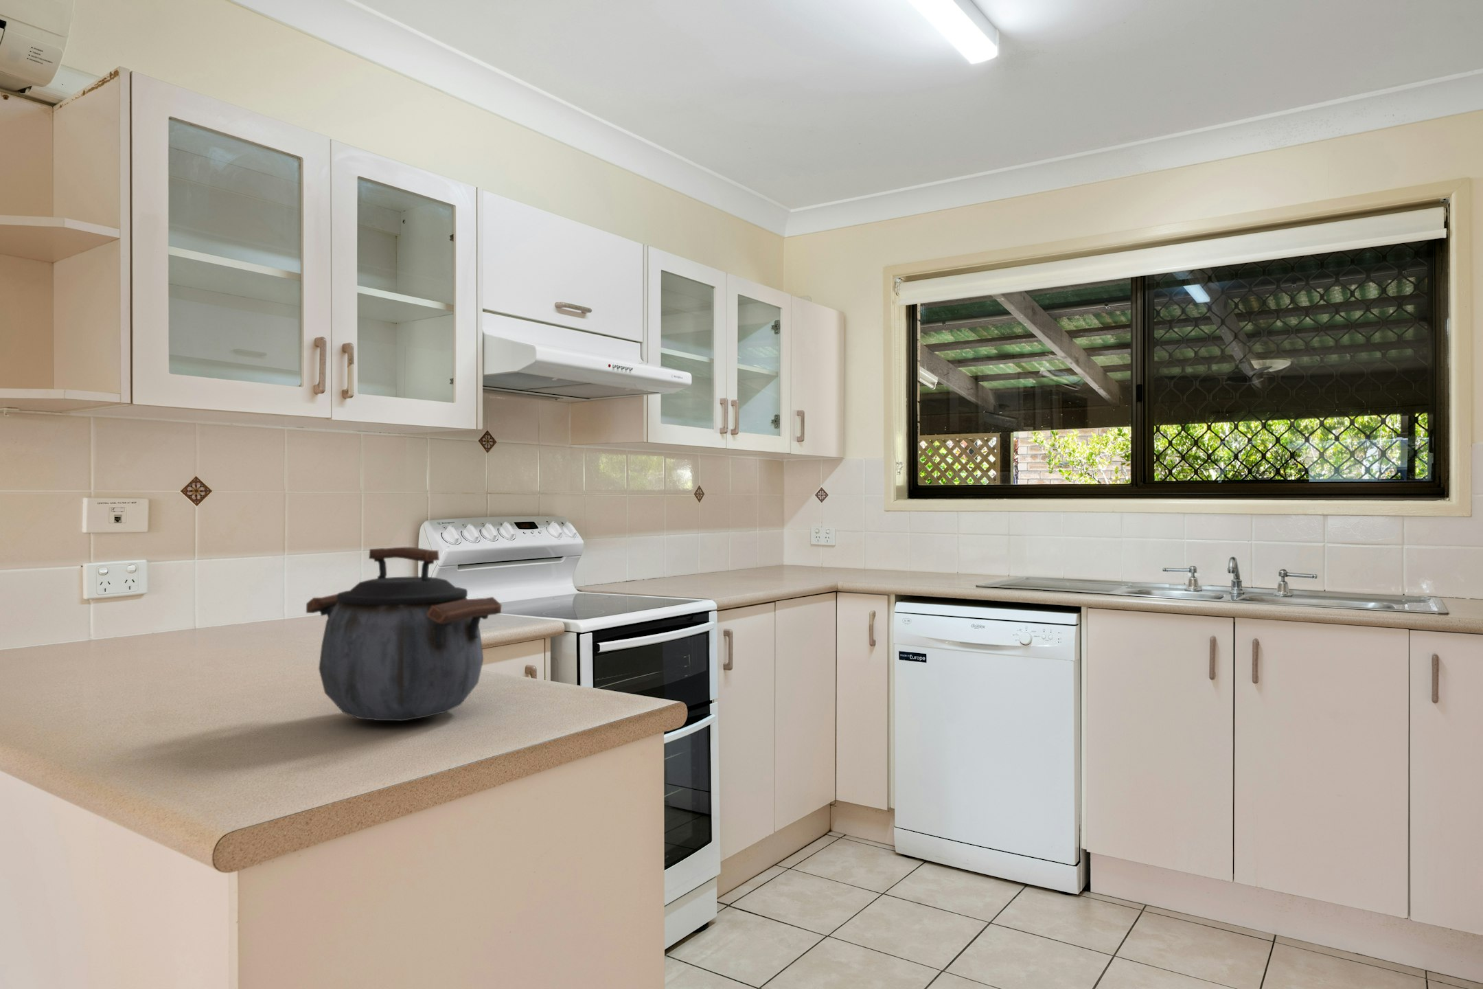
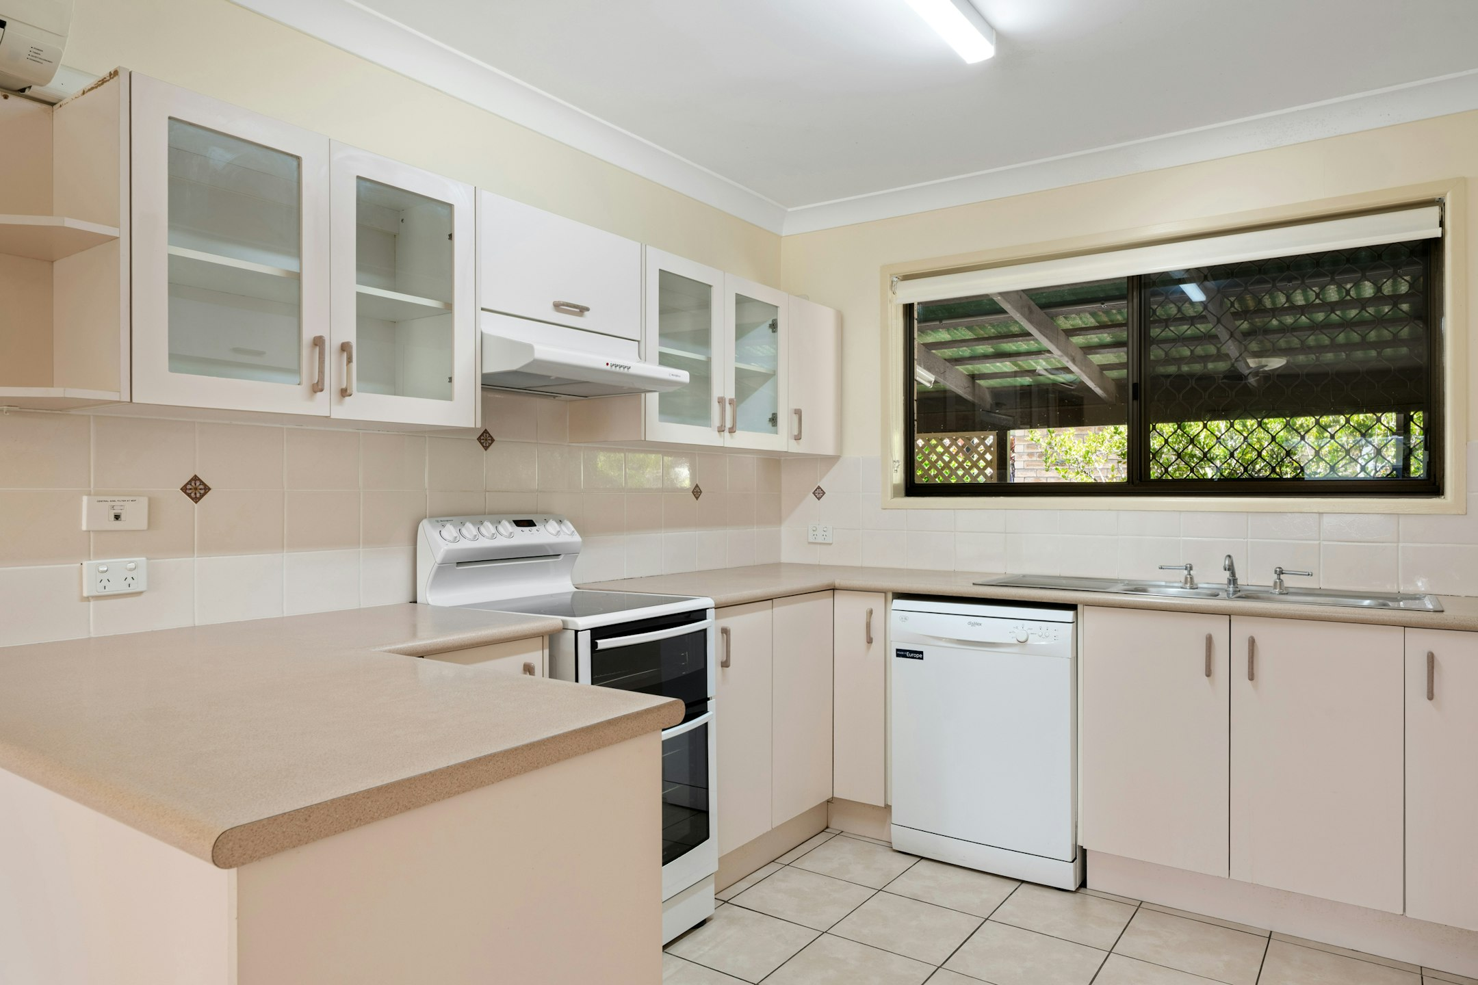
- kettle [306,546,502,722]
